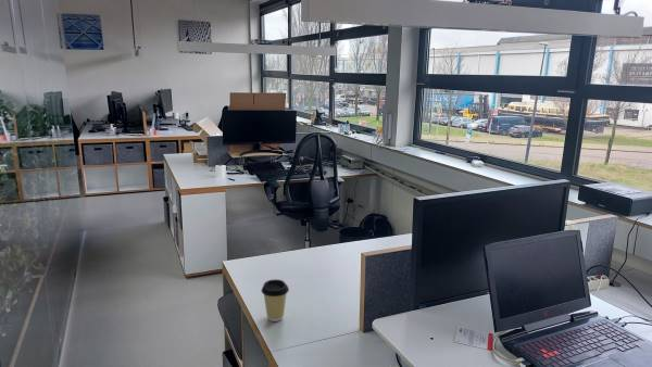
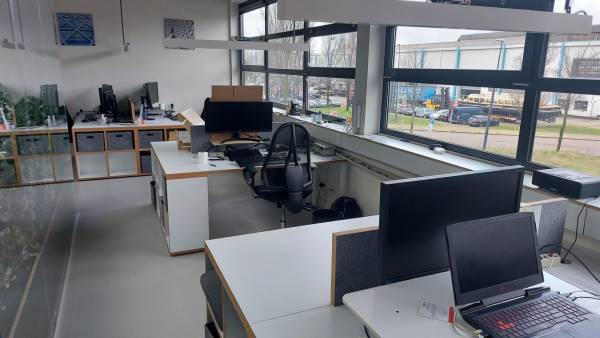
- coffee cup [261,278,290,322]
